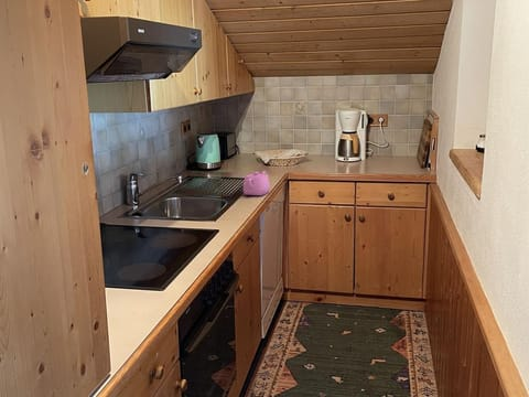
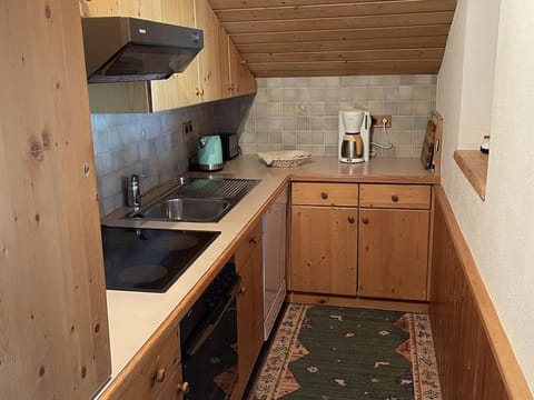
- teapot [242,170,271,196]
